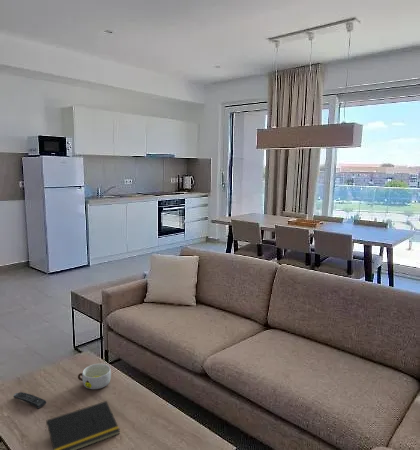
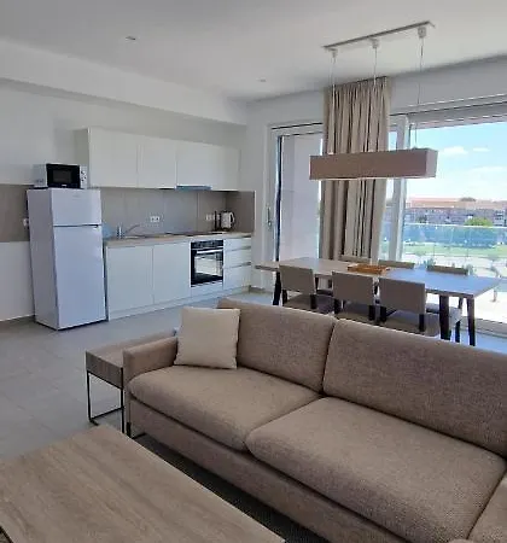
- remote control [13,391,47,410]
- notepad [44,400,121,450]
- bowl [77,363,112,390]
